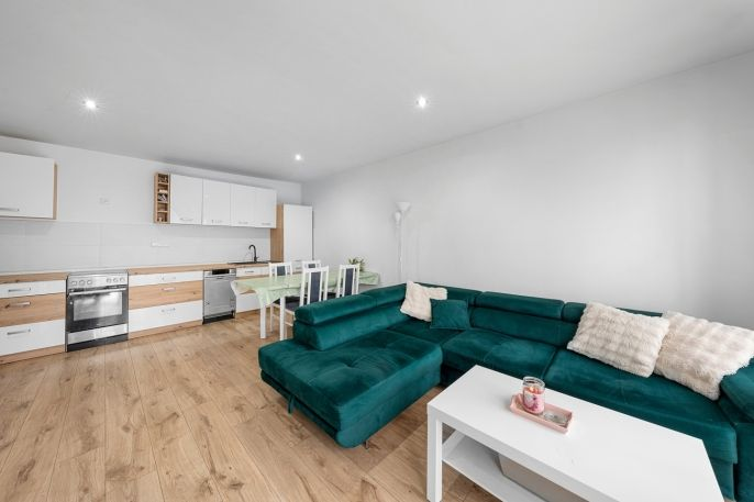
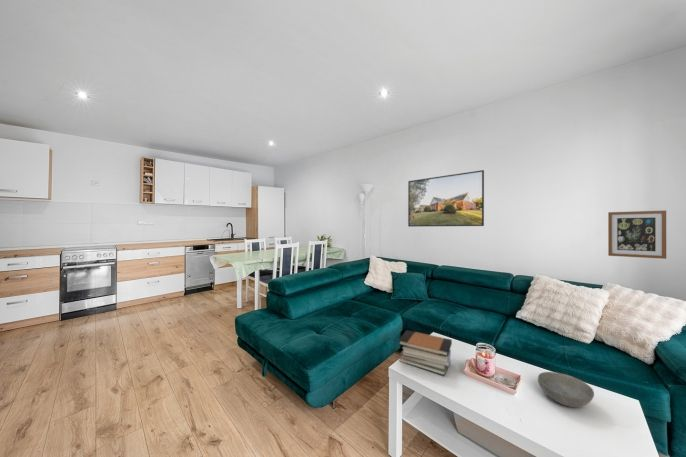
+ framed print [407,169,485,228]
+ book stack [397,329,453,377]
+ wall art [607,209,667,260]
+ bowl [537,371,595,408]
